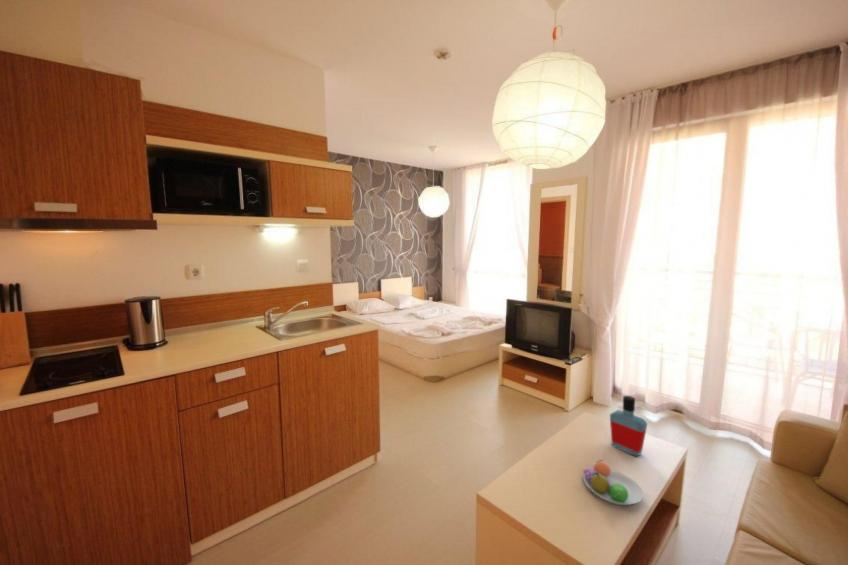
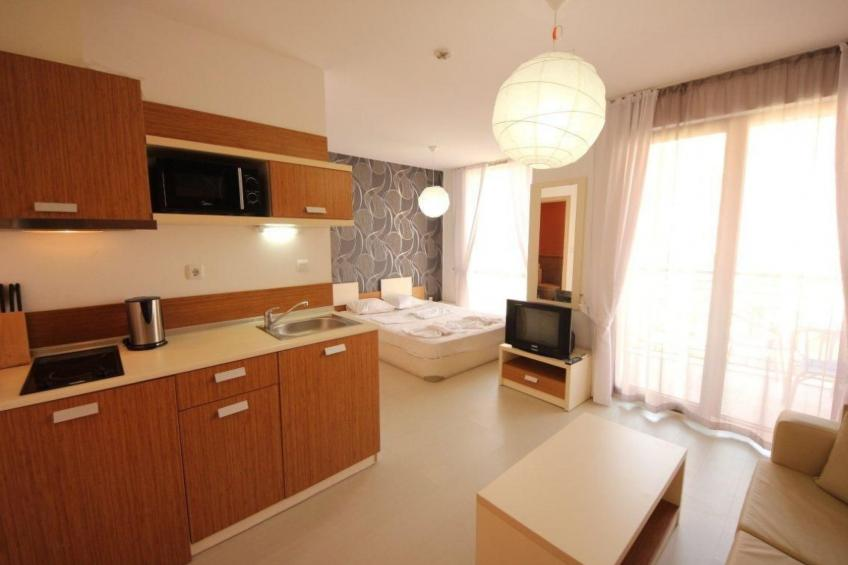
- fruit bowl [582,459,645,506]
- bottle [609,395,648,457]
